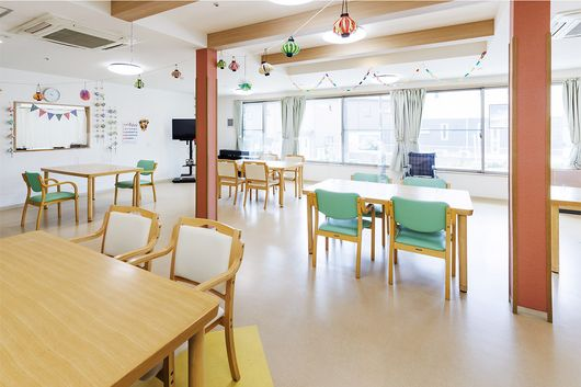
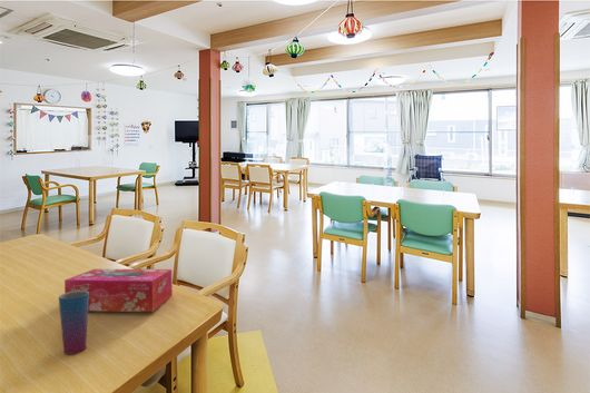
+ cup [58,291,89,355]
+ tissue box [63,268,174,313]
